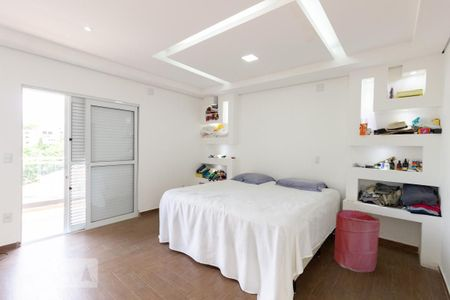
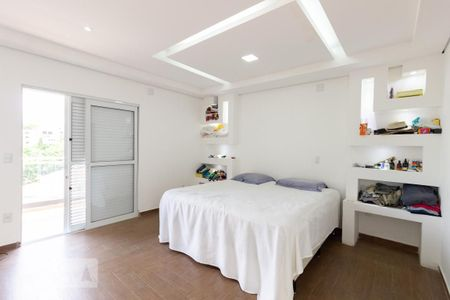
- laundry hamper [333,209,381,273]
